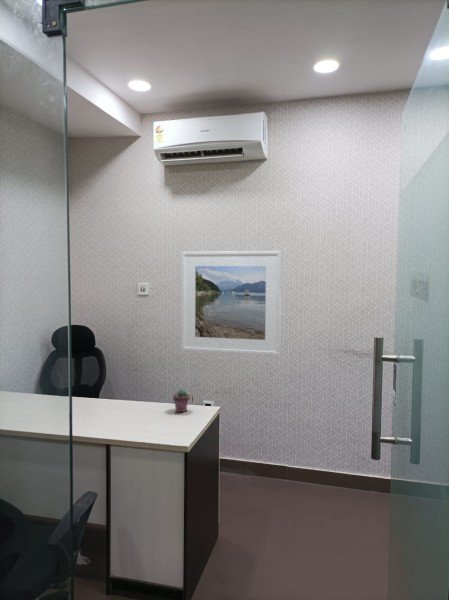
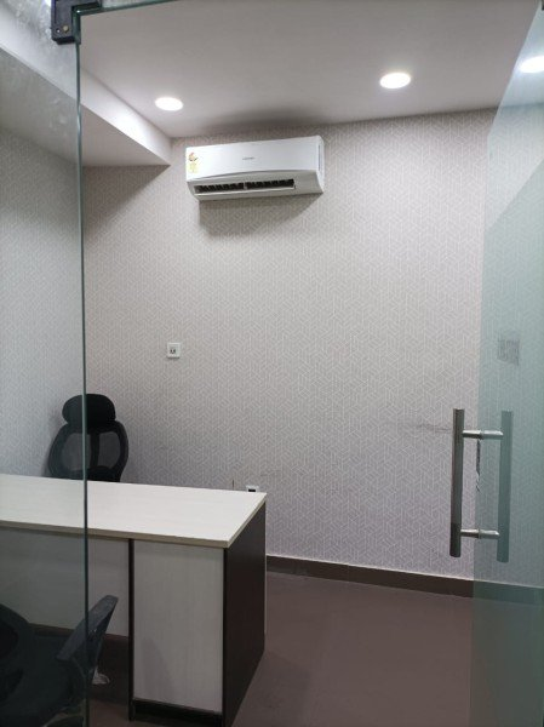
- potted succulent [172,387,191,413]
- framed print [181,250,283,356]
